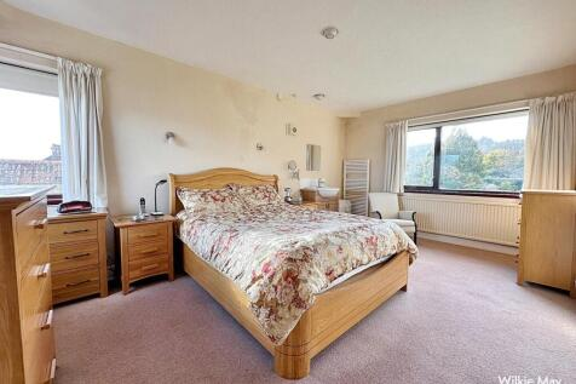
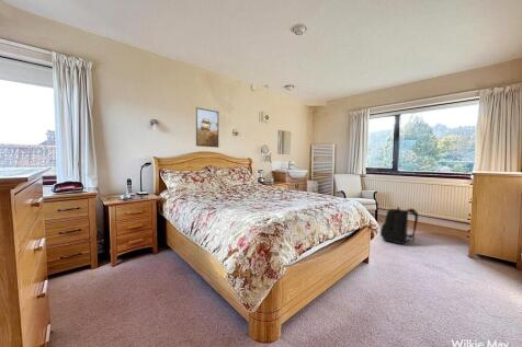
+ backpack [379,206,419,245]
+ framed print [195,106,219,149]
